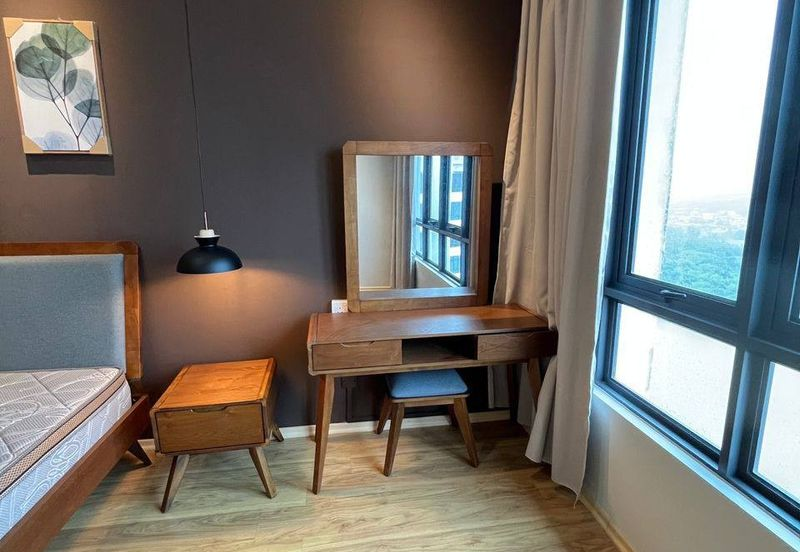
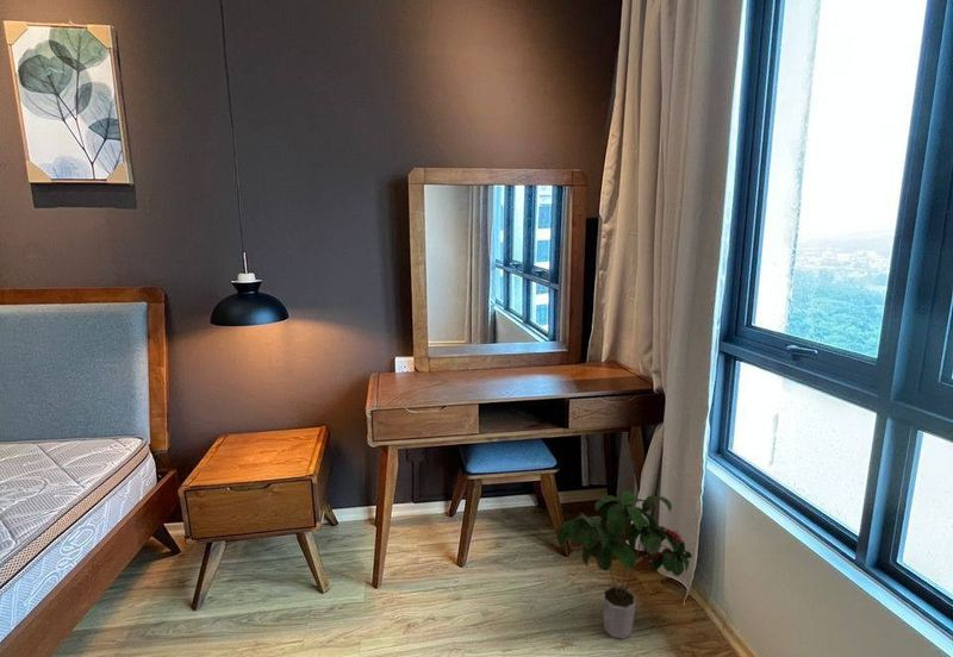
+ potted plant [556,489,693,640]
